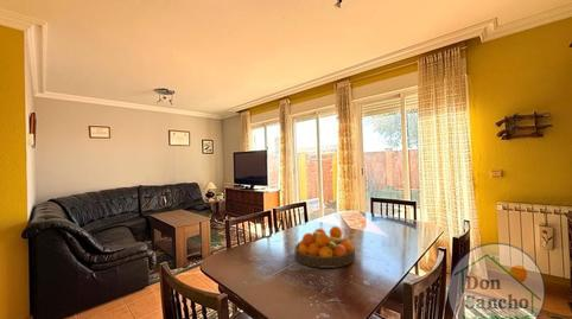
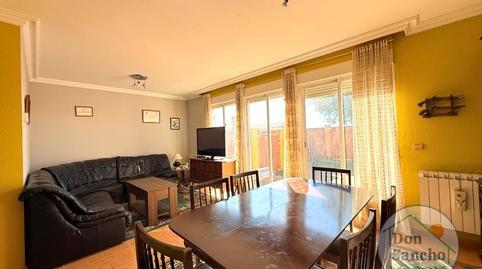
- fruit bowl [293,225,356,269]
